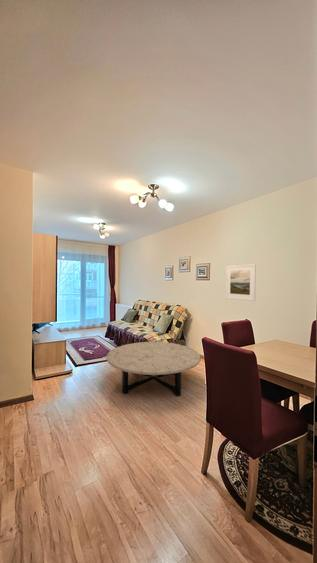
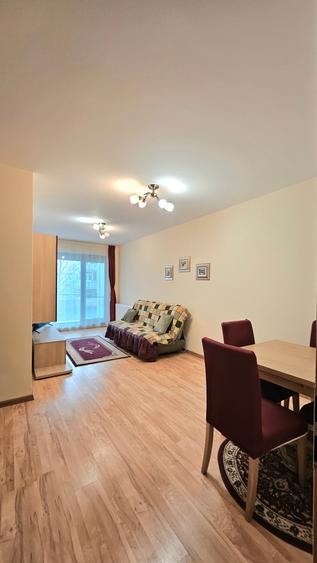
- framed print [225,263,257,302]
- coffee table [106,341,201,398]
